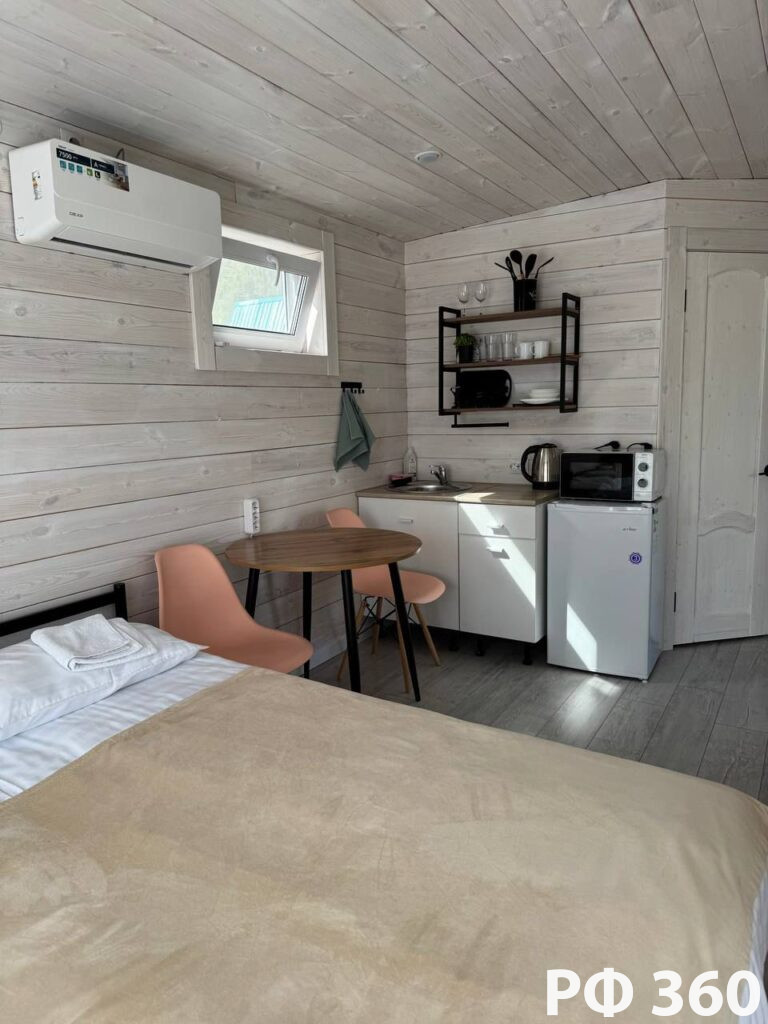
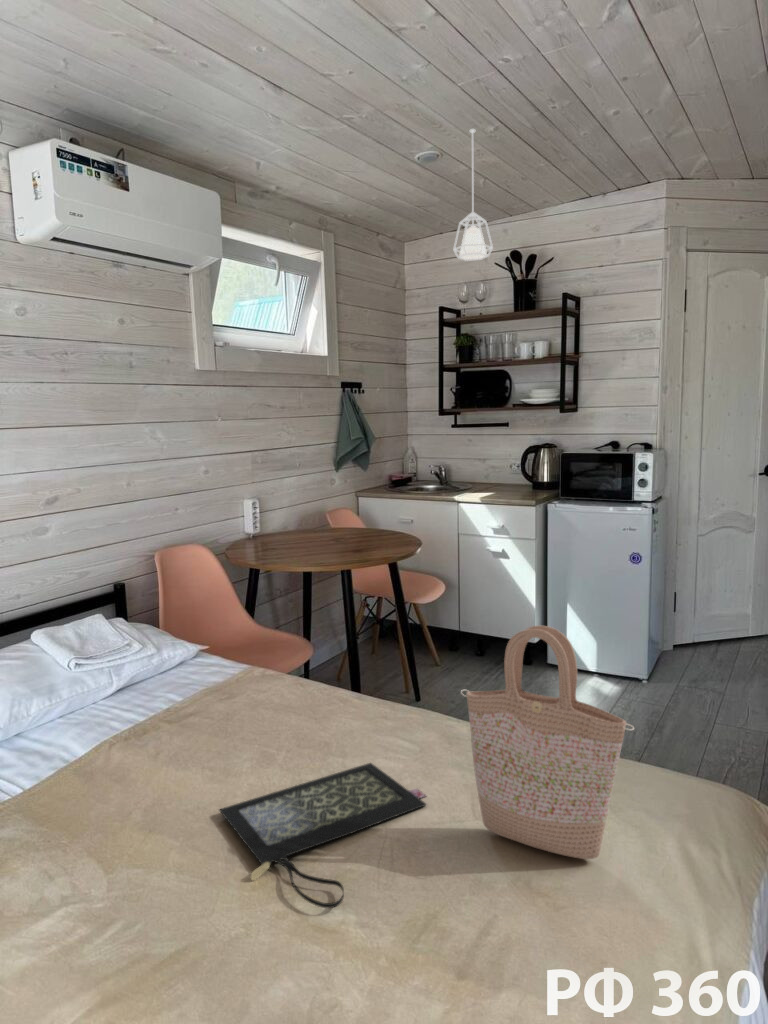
+ pendant lamp [452,128,494,262]
+ clutch bag [218,762,428,909]
+ shopping bag [460,625,635,860]
